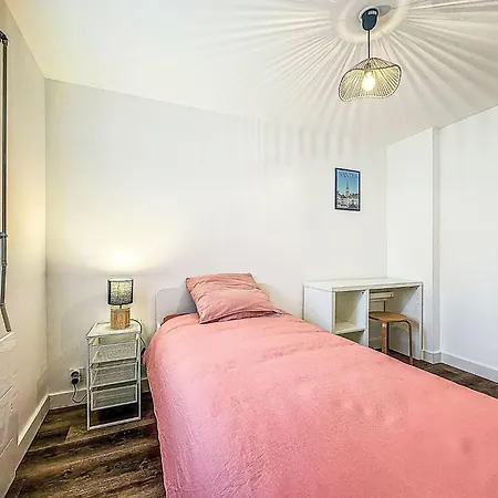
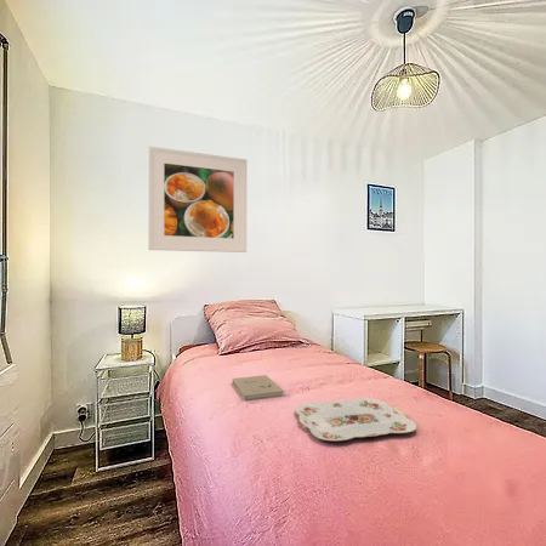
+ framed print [147,146,248,254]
+ serving tray [294,397,417,442]
+ book [231,374,285,402]
